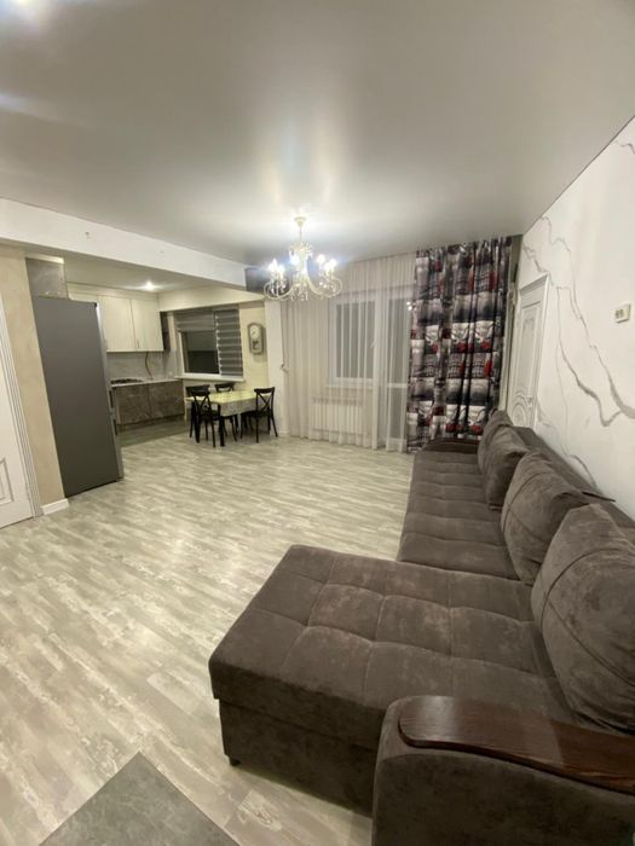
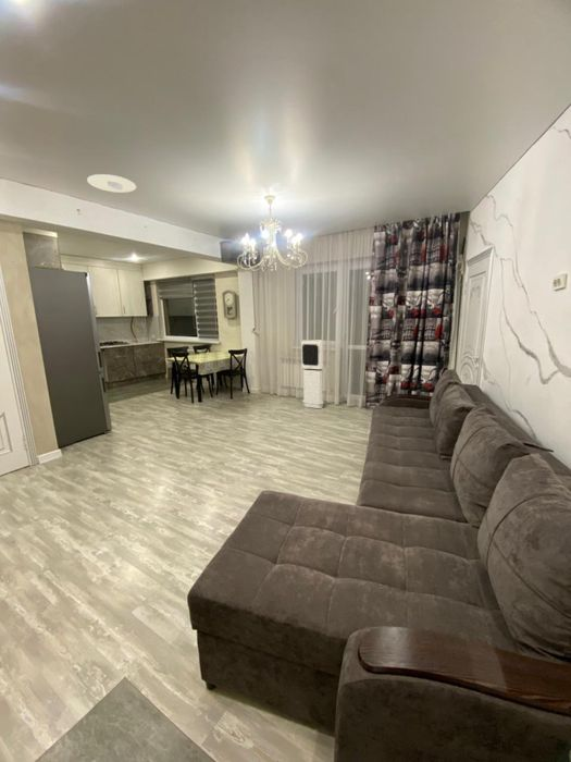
+ air purifier [300,339,325,409]
+ recessed light [86,173,137,194]
